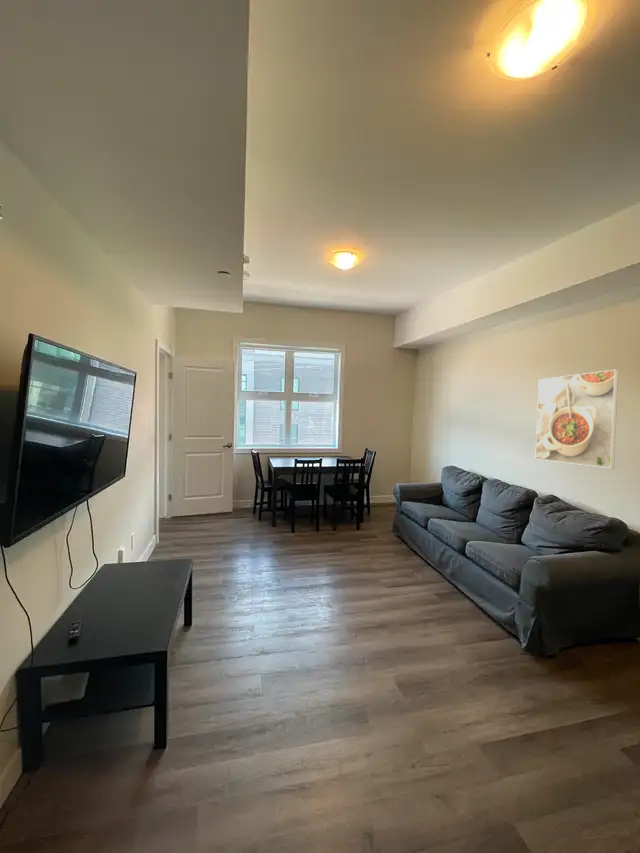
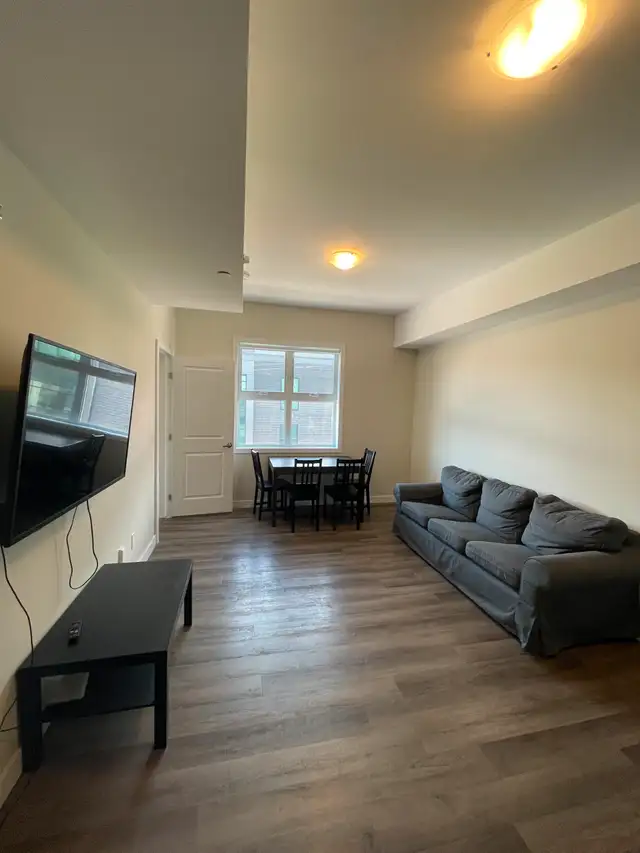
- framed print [534,369,619,469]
